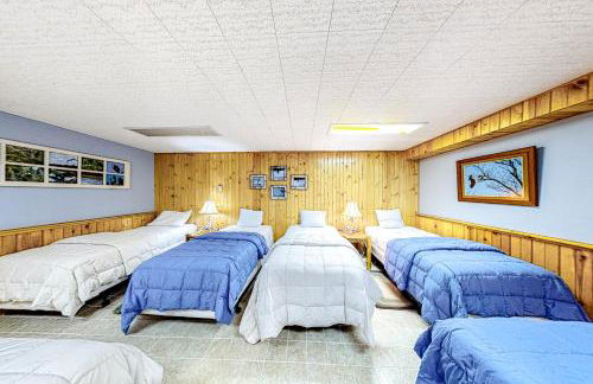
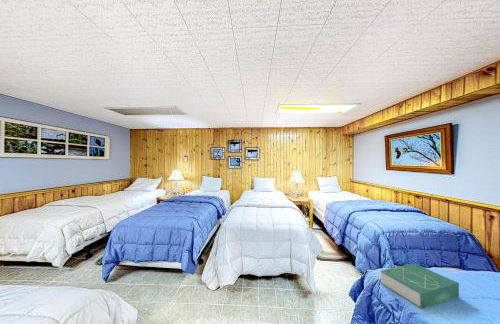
+ book [379,262,460,310]
